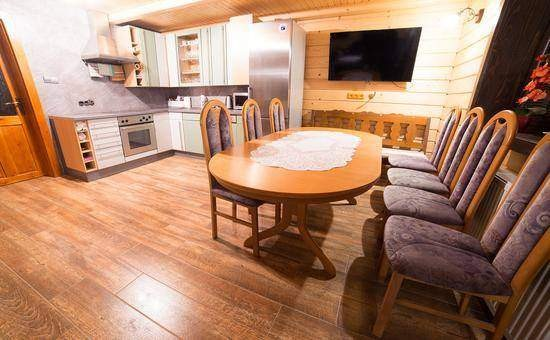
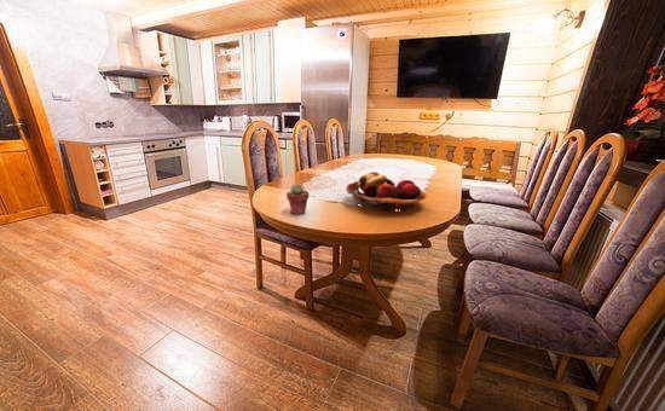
+ fruit basket [345,170,428,213]
+ potted succulent [285,184,310,215]
